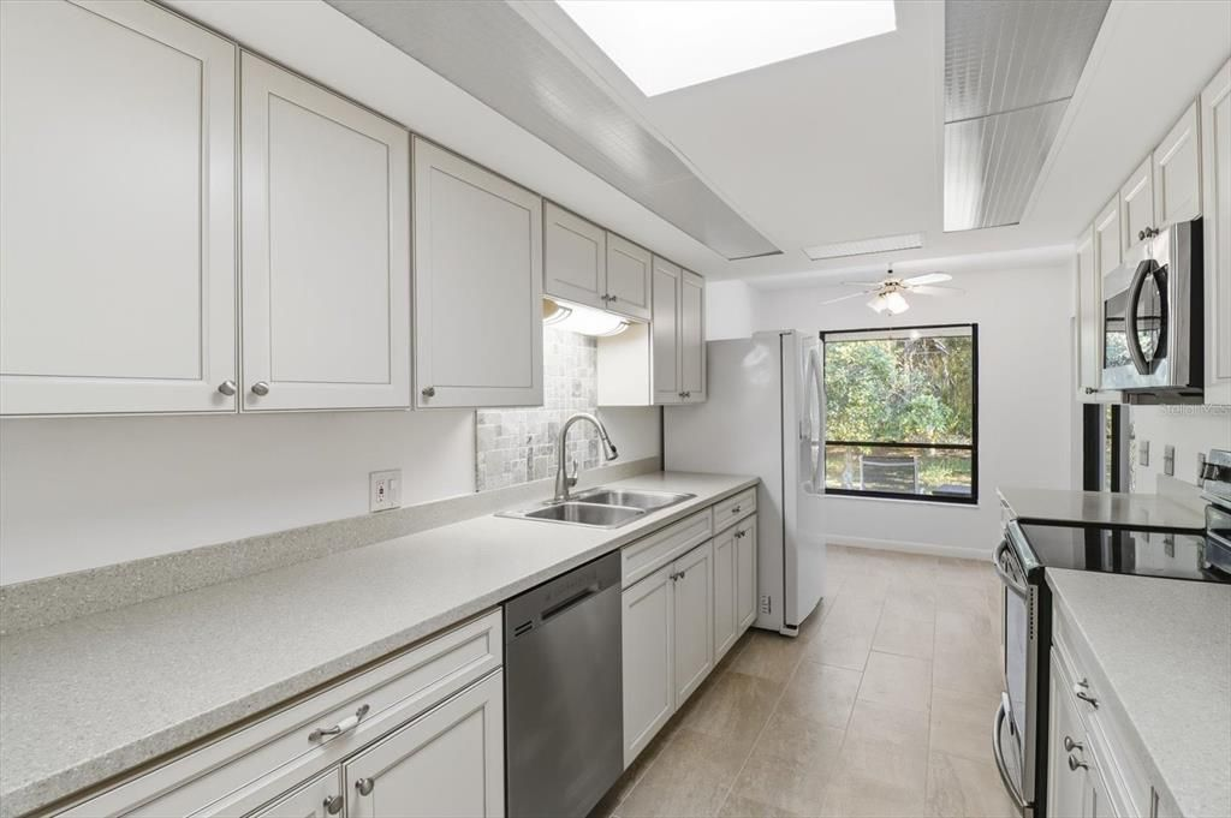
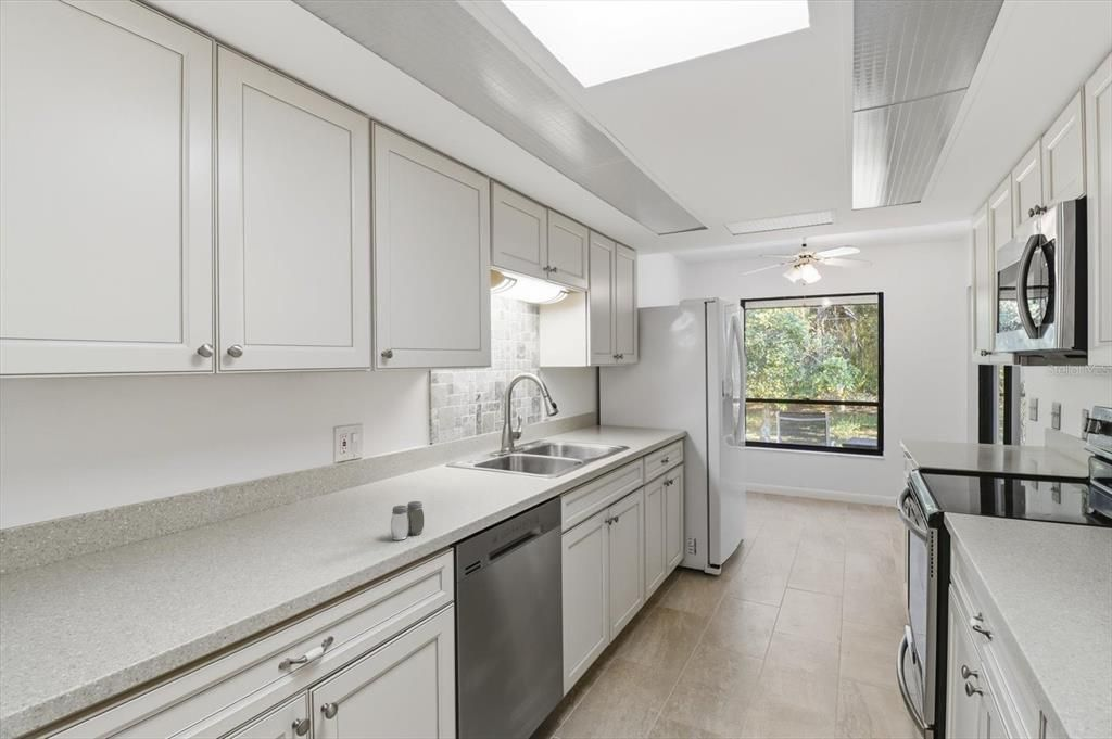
+ salt and pepper shaker [390,500,425,541]
